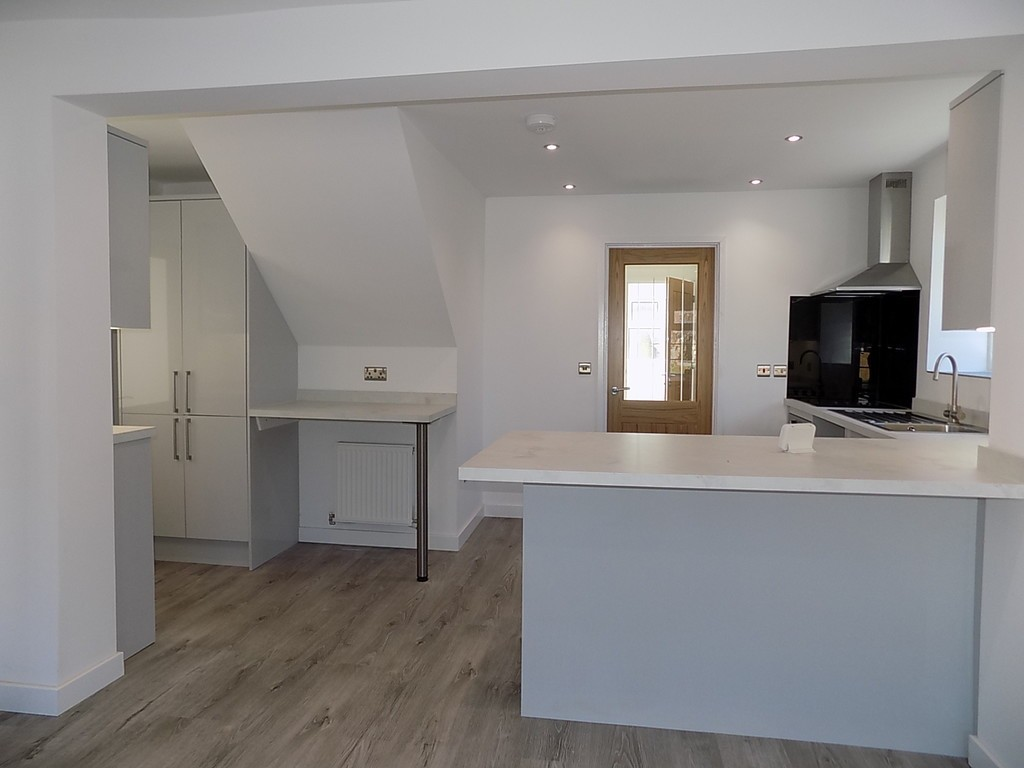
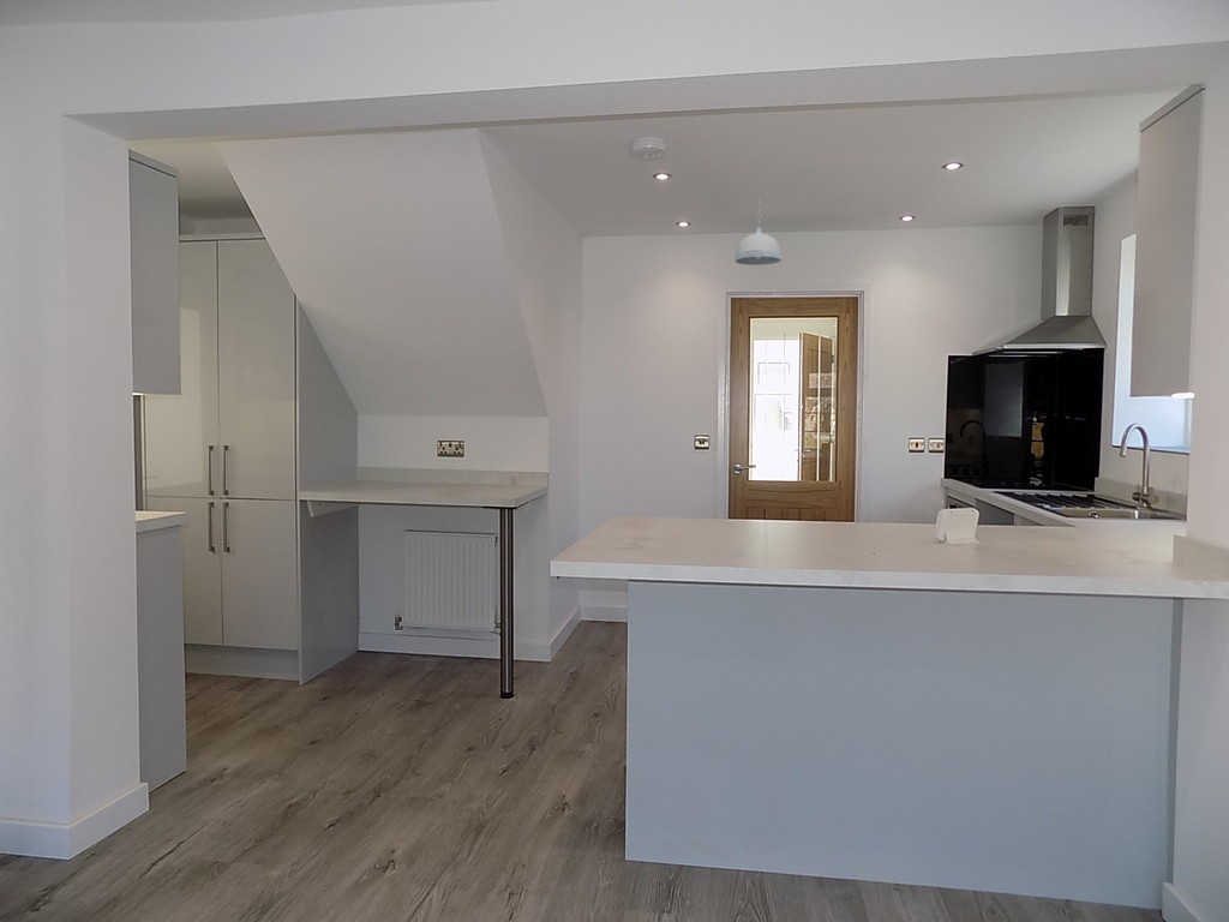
+ pendant light [735,199,783,267]
